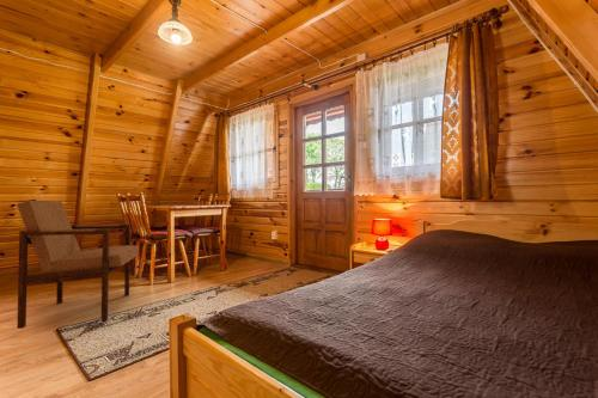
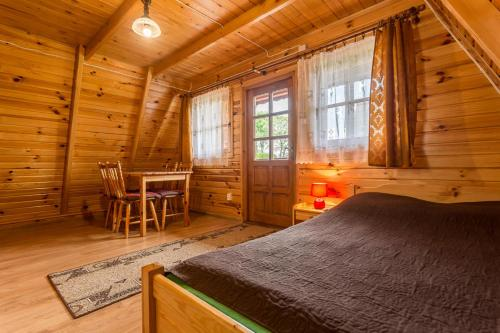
- armchair [16,200,140,330]
